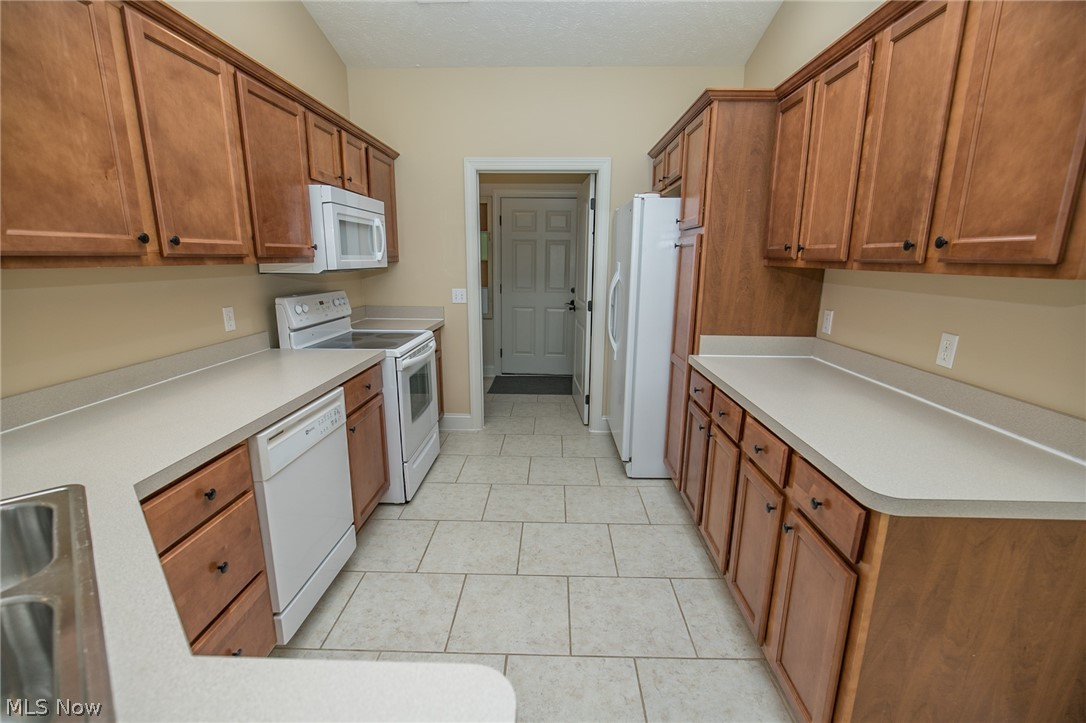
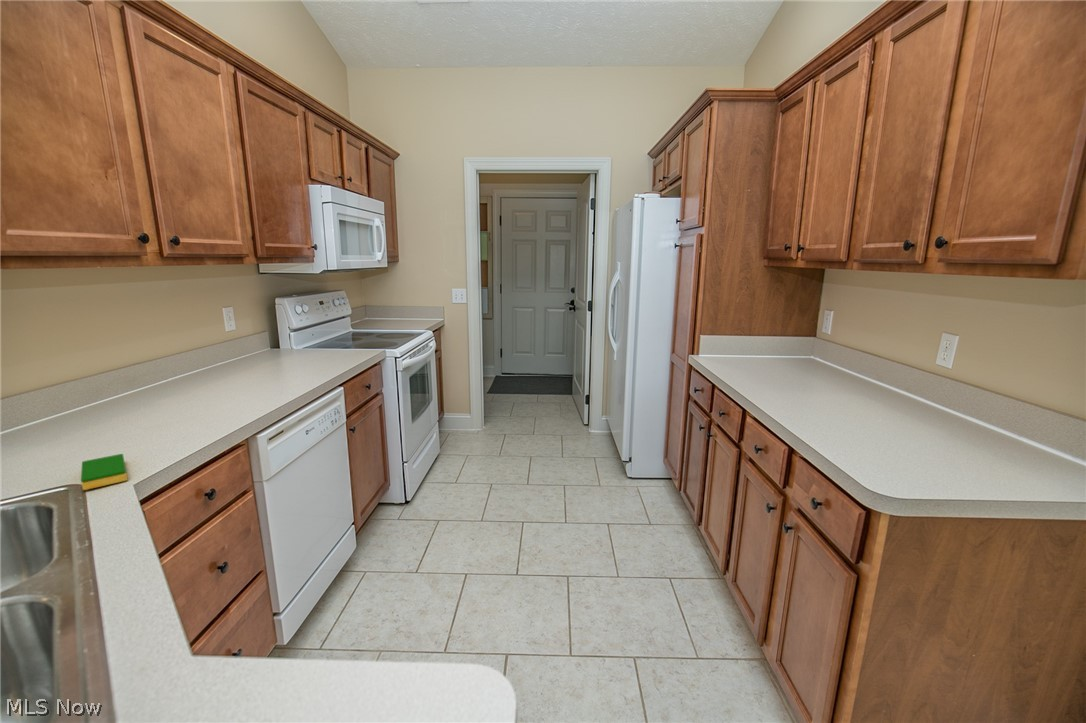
+ dish sponge [80,453,128,491]
